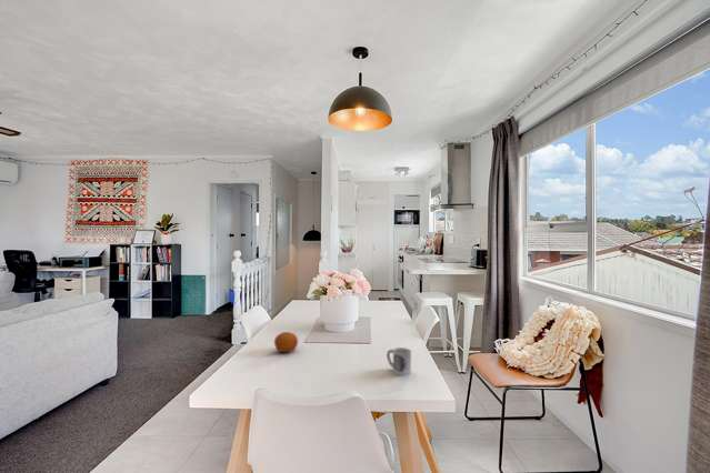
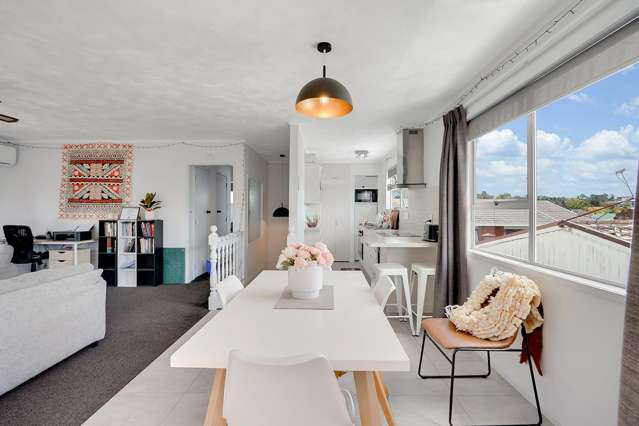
- cup [386,346,412,376]
- fruit [273,331,299,353]
